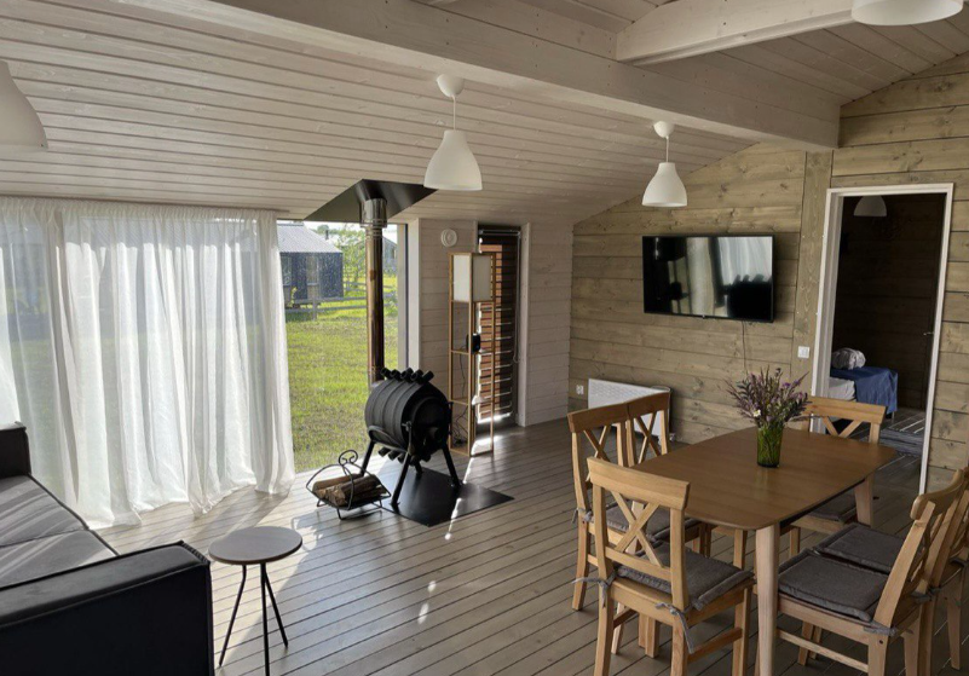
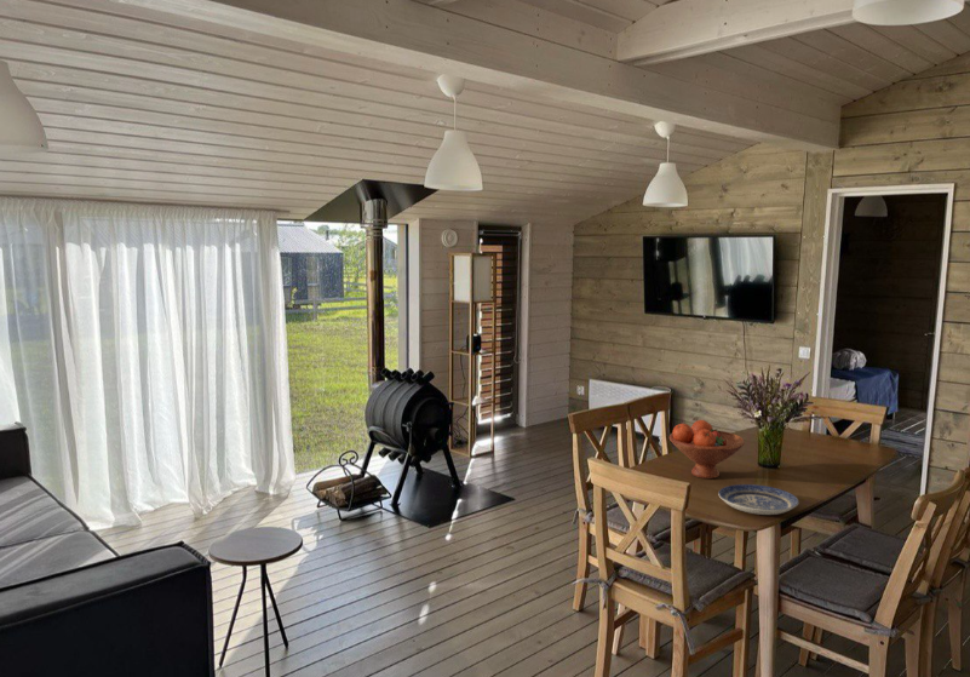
+ fruit bowl [668,419,746,480]
+ plate [717,483,800,516]
